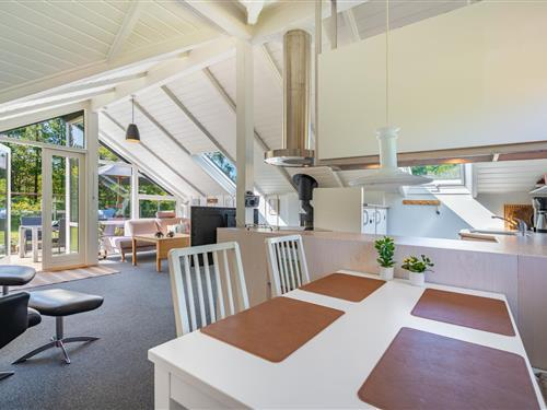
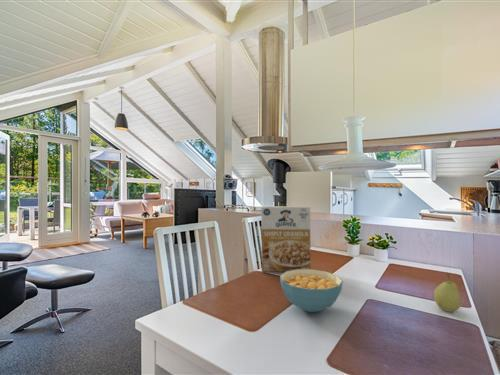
+ cereal bowl [279,268,344,313]
+ fruit [433,272,462,313]
+ cereal box [260,205,312,273]
